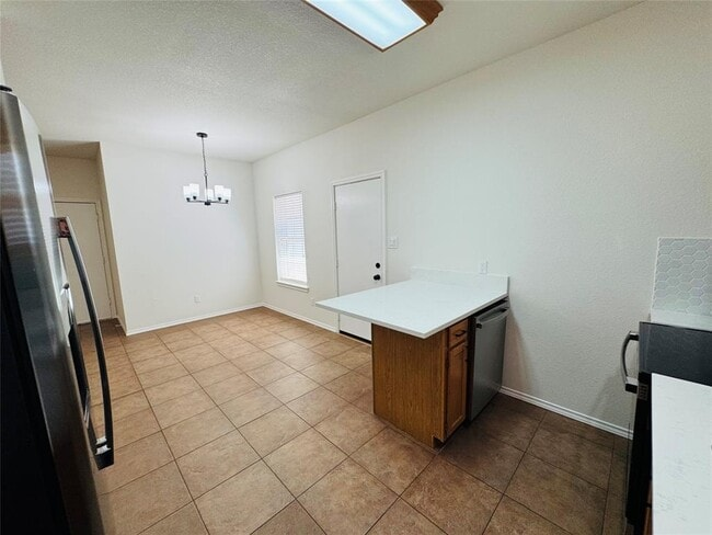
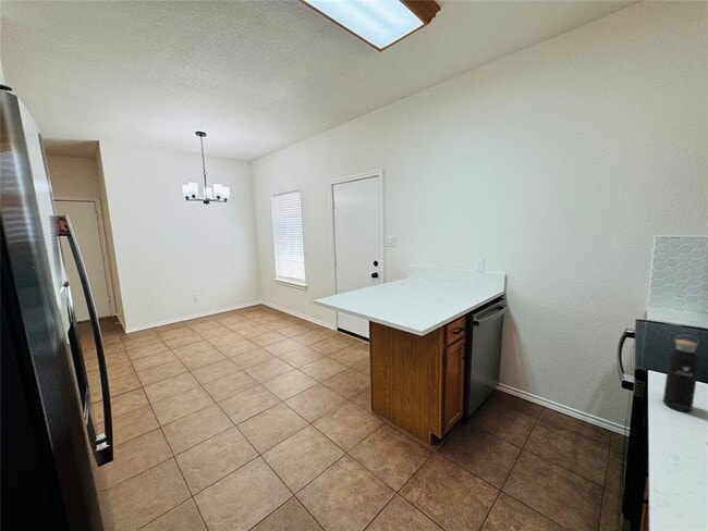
+ water bottle [662,334,700,412]
